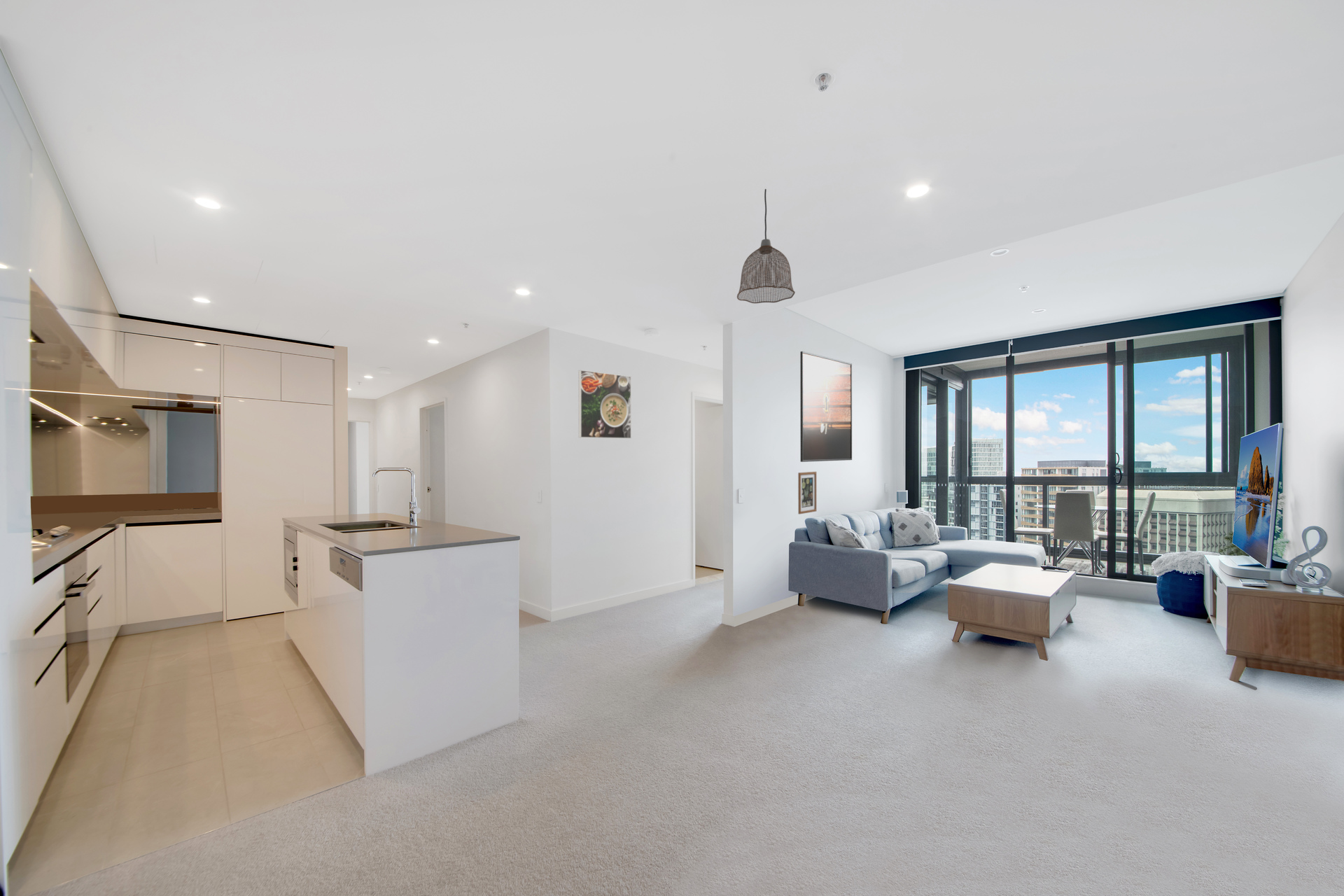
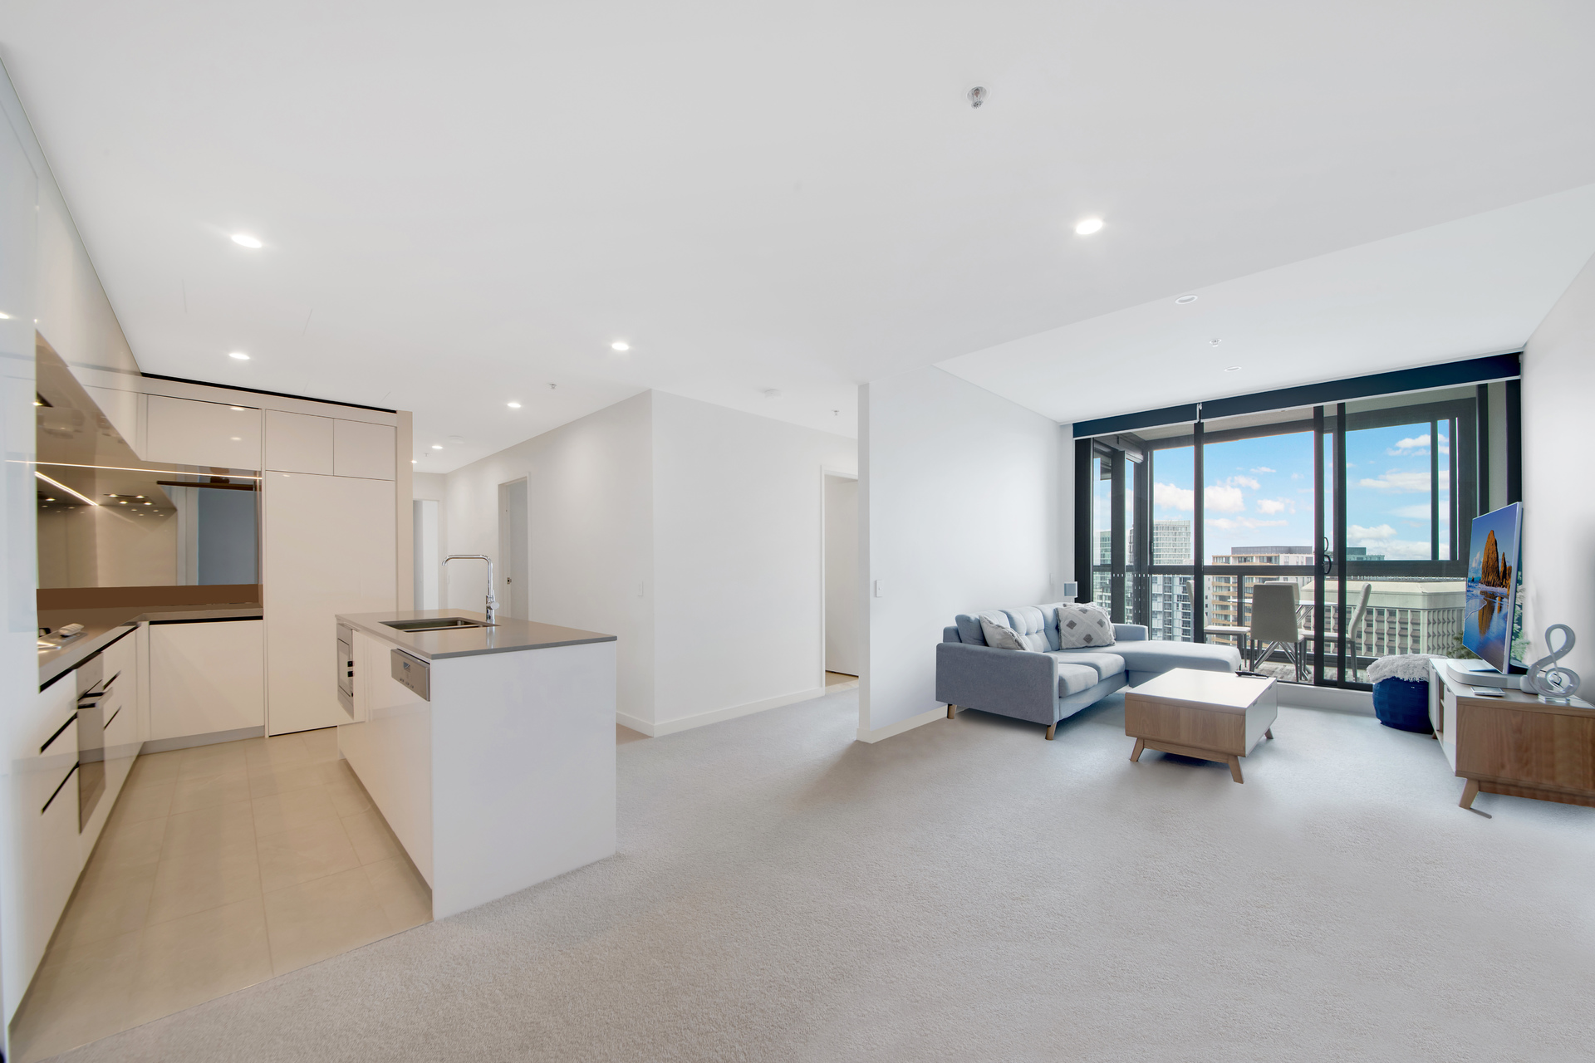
- wall art [797,471,817,515]
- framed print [578,370,631,439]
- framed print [799,351,853,463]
- pendant lamp [736,188,796,304]
